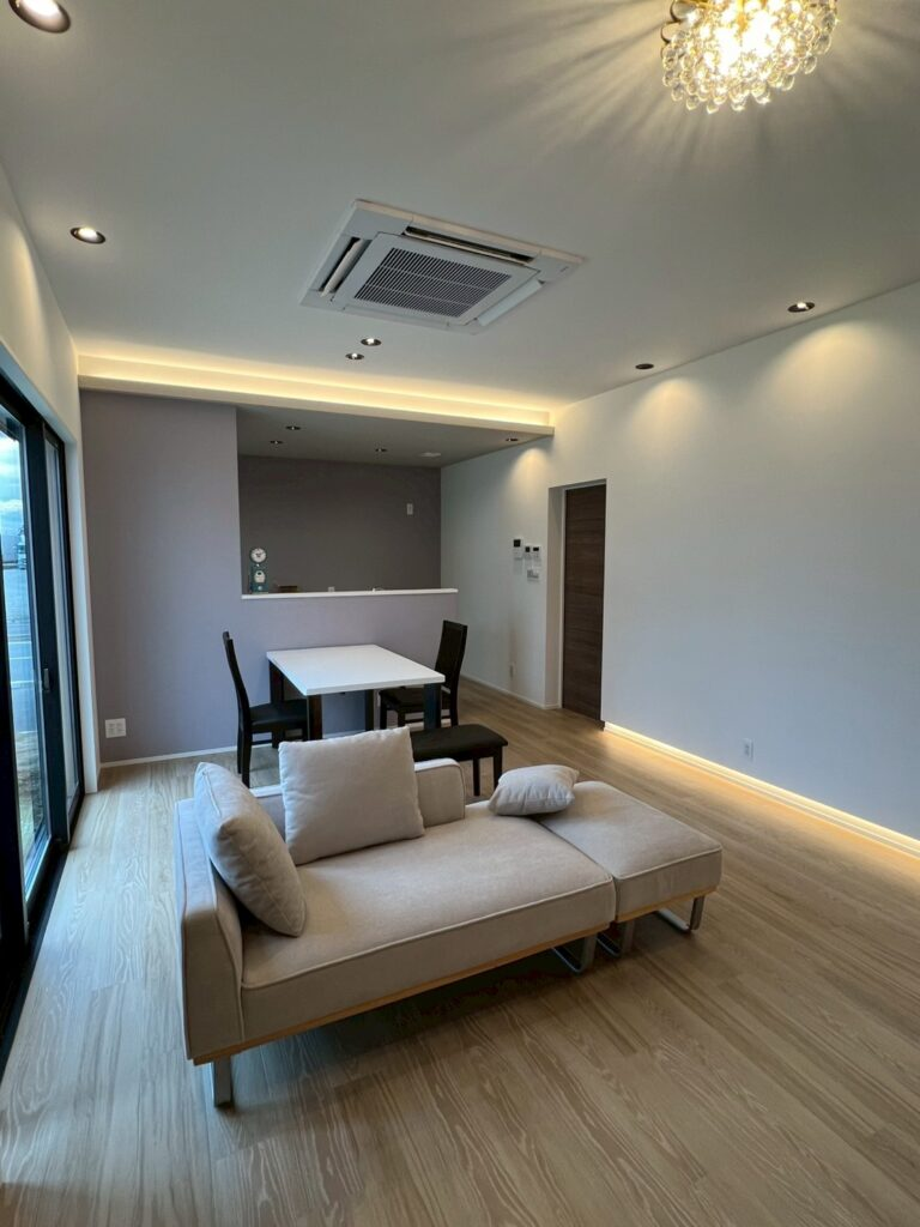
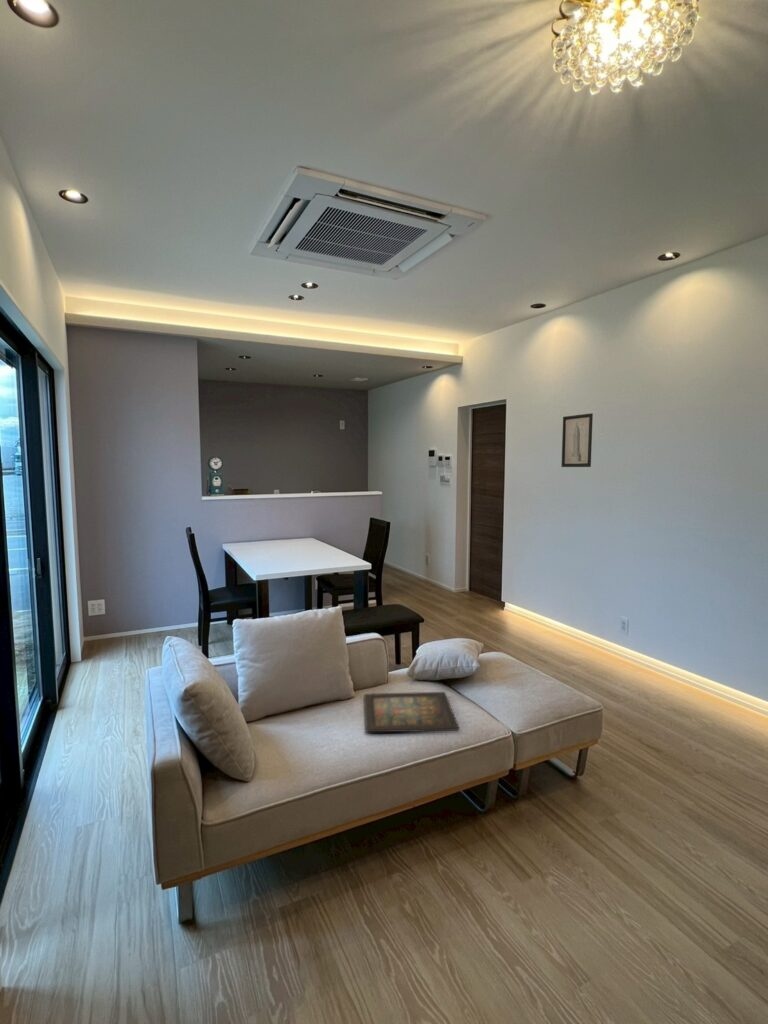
+ wall art [561,412,594,468]
+ icon panel [363,691,460,733]
